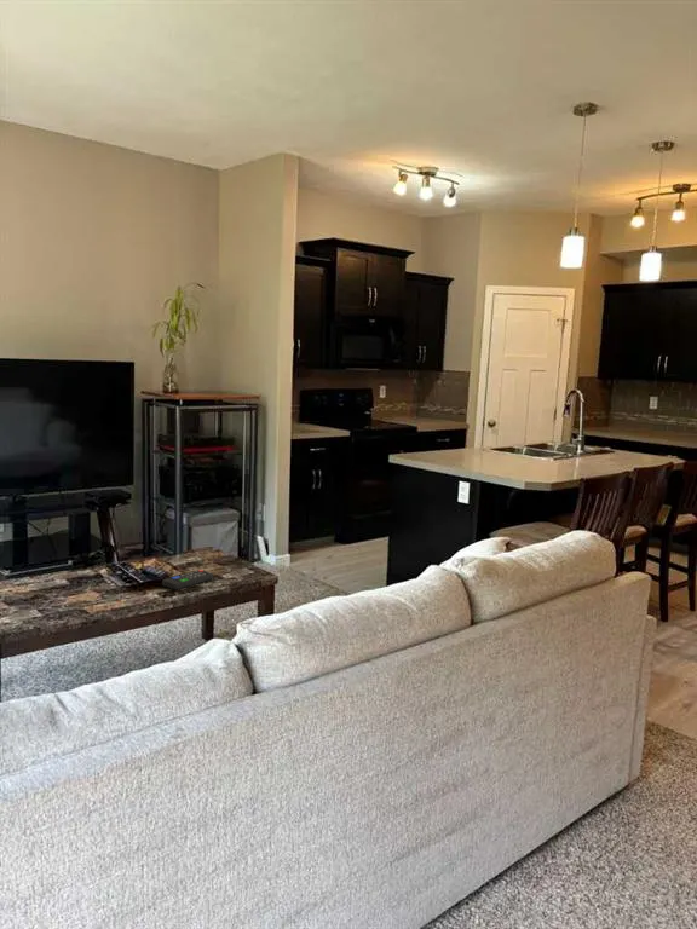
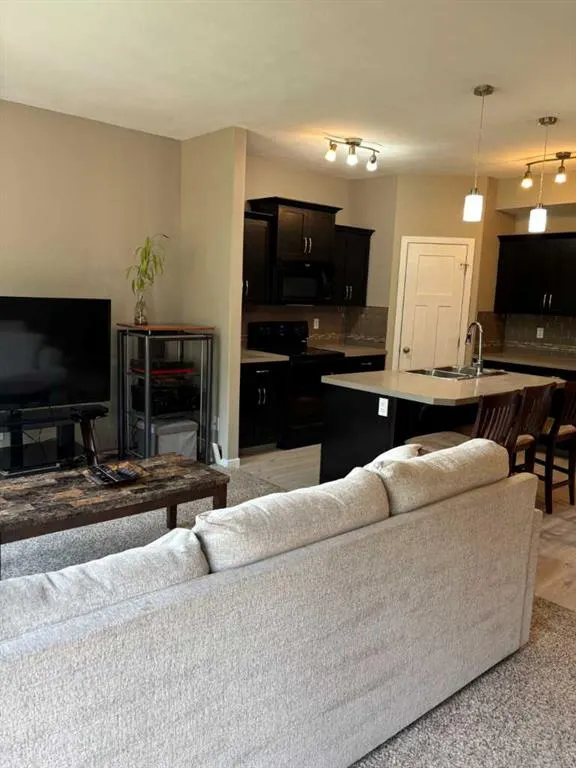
- remote control [161,569,214,590]
